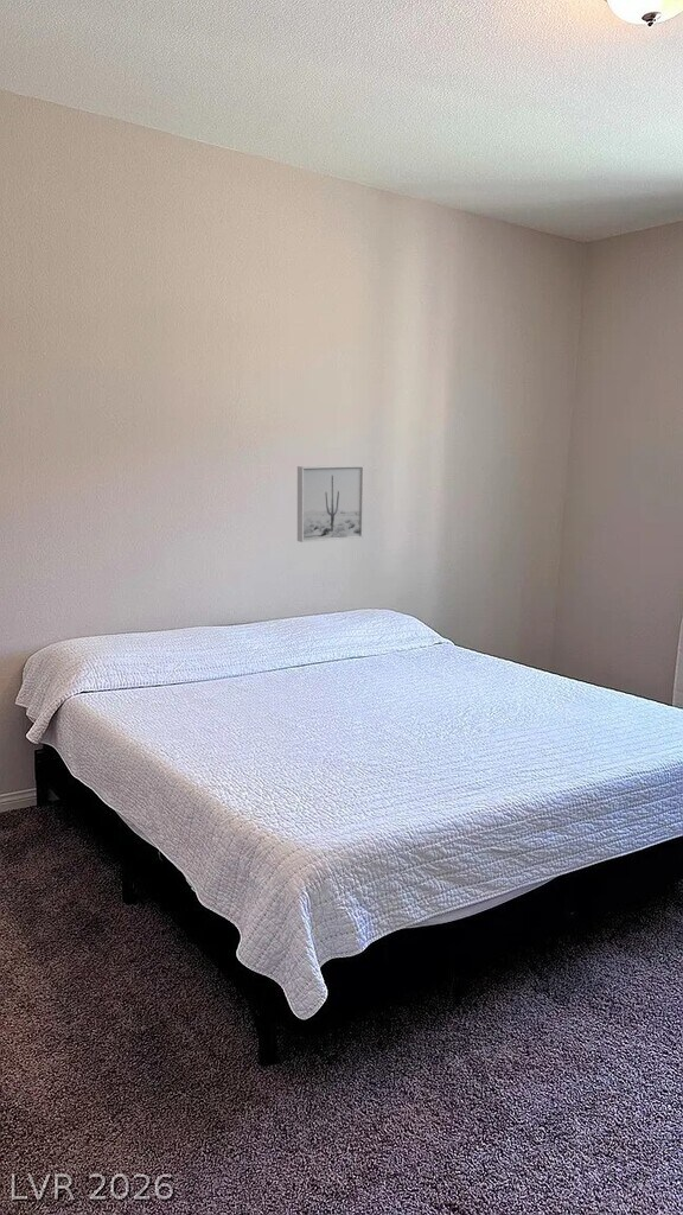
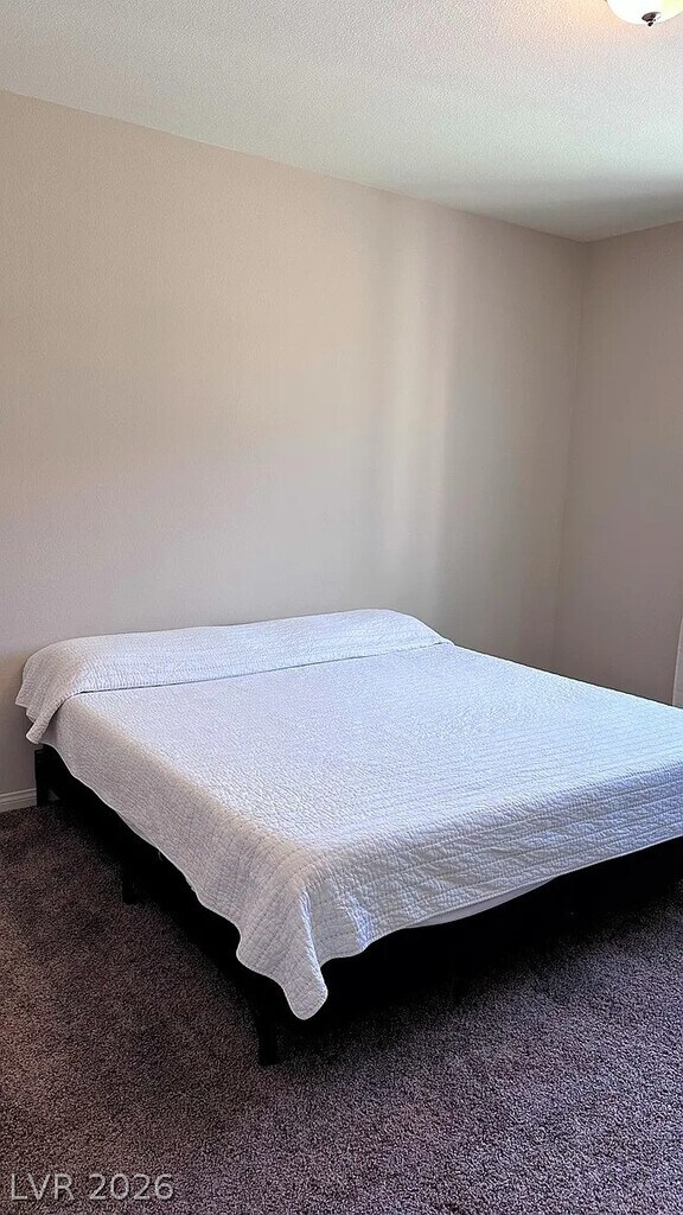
- wall art [296,464,365,543]
